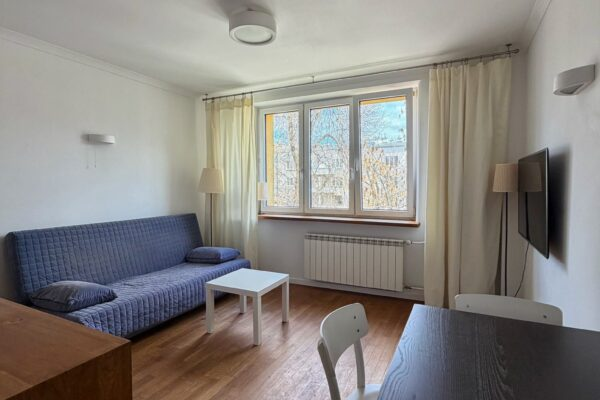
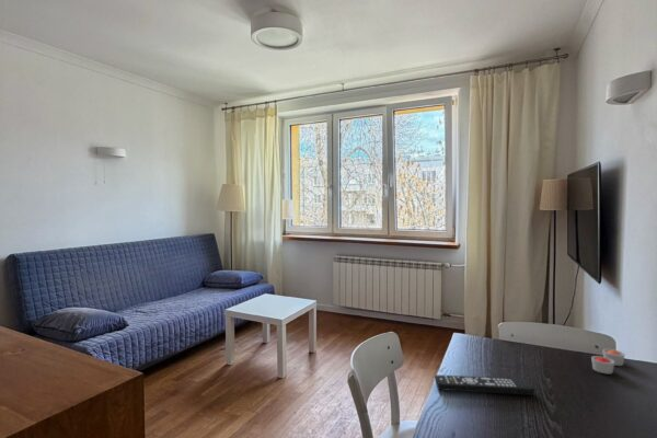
+ remote control [434,374,535,396]
+ candle [590,348,626,374]
